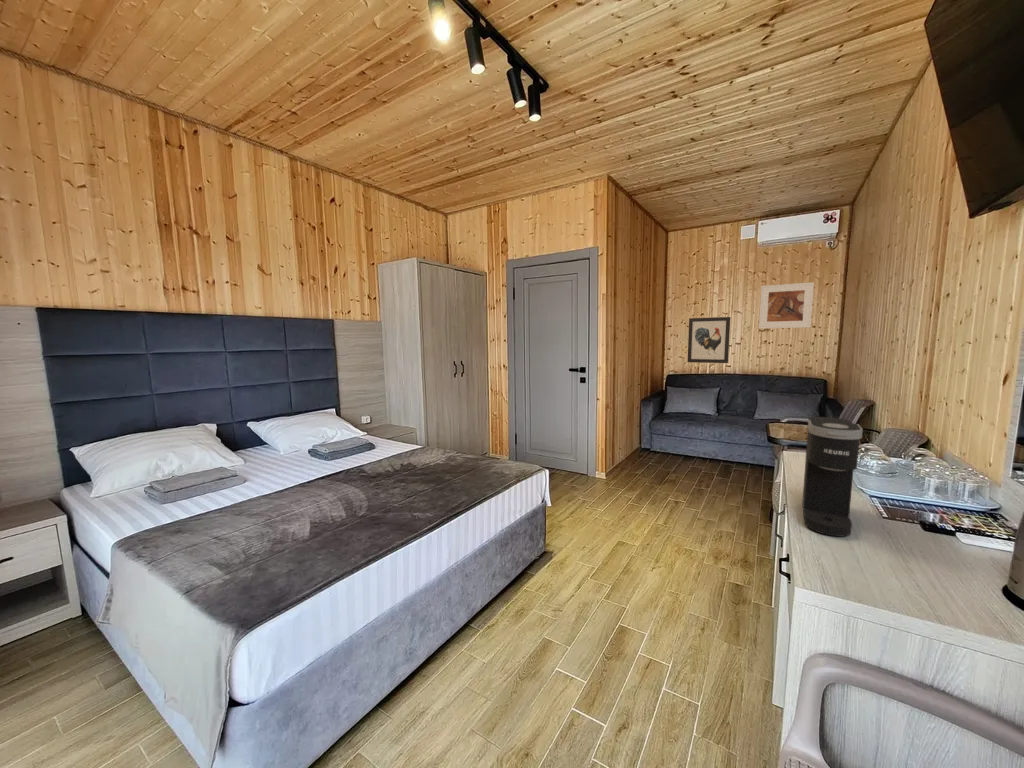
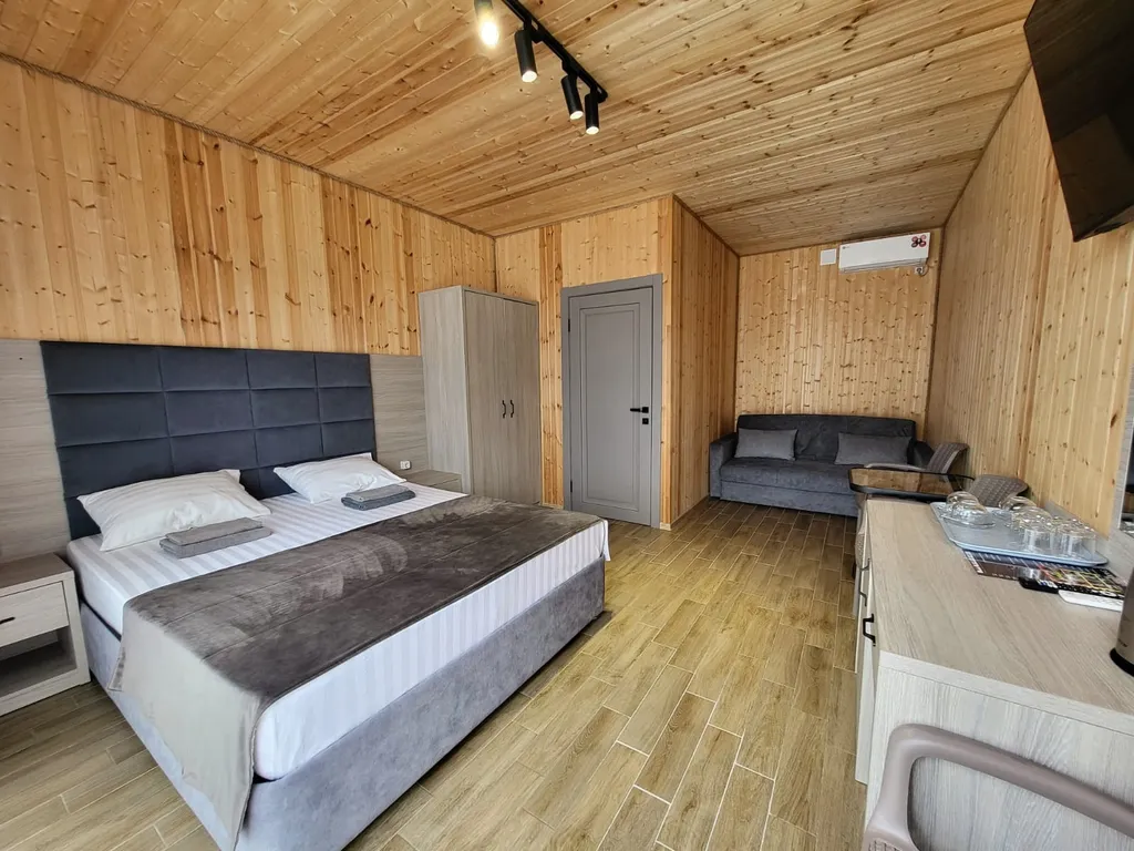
- coffee maker [801,416,864,538]
- wall art [686,316,731,364]
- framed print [758,281,815,330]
